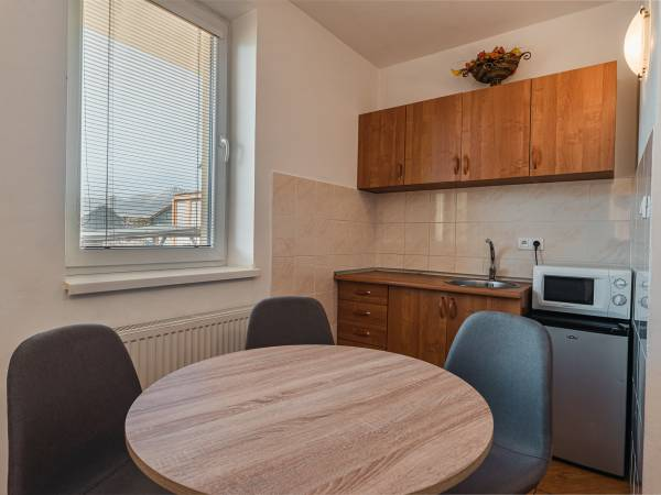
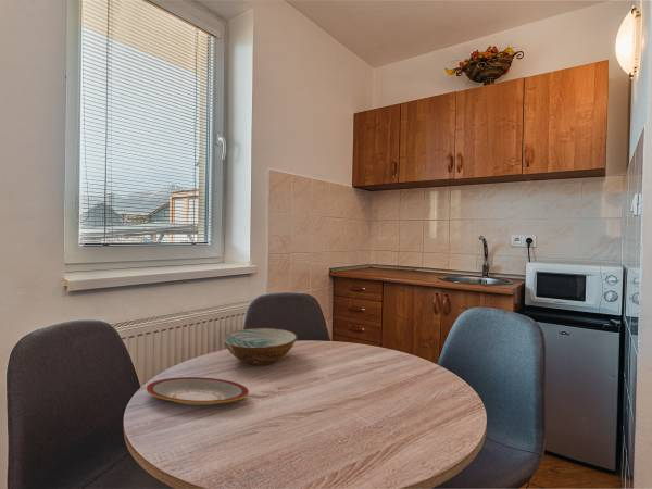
+ plate [146,376,250,406]
+ bowl [222,327,298,366]
